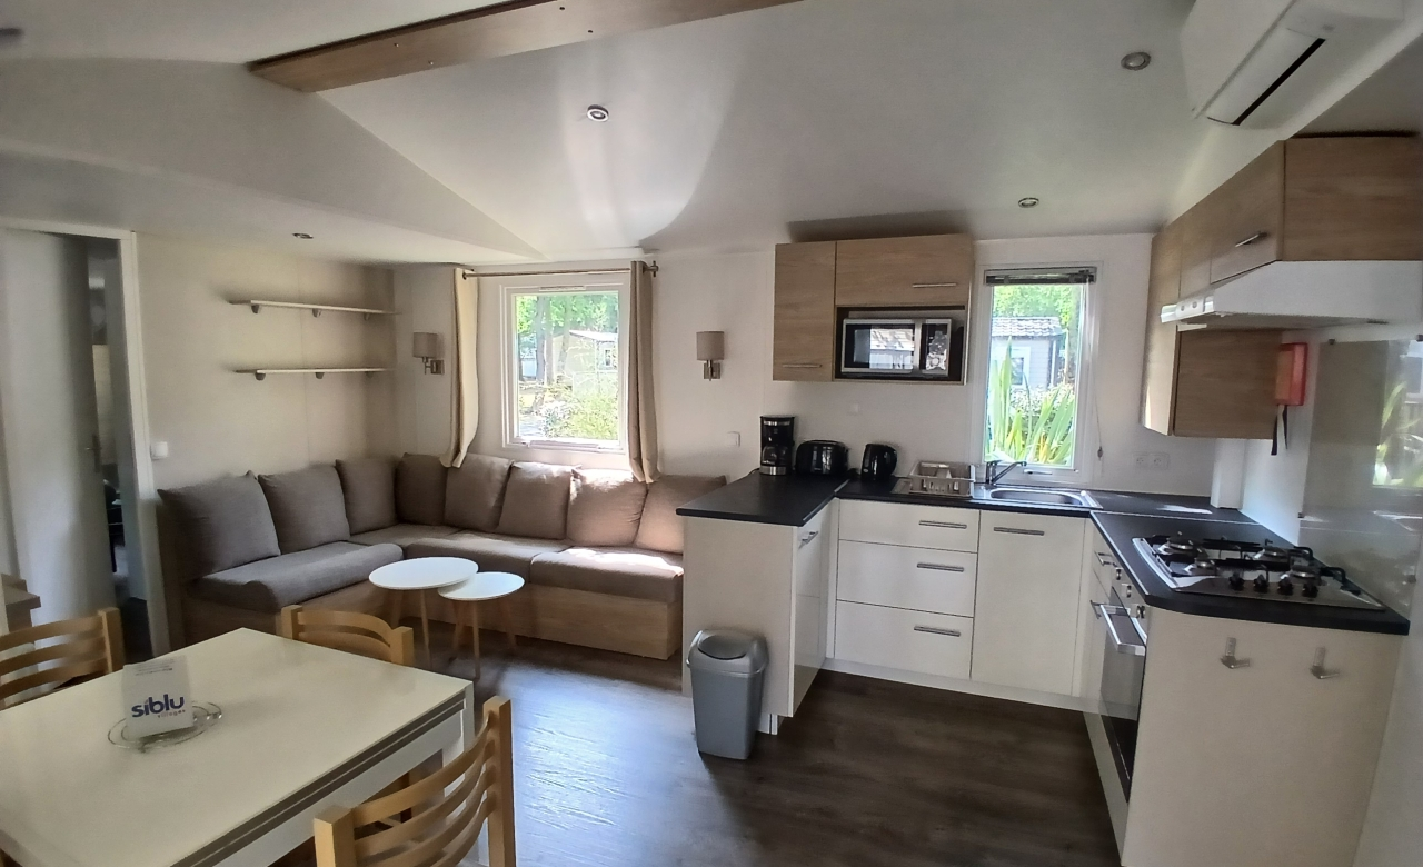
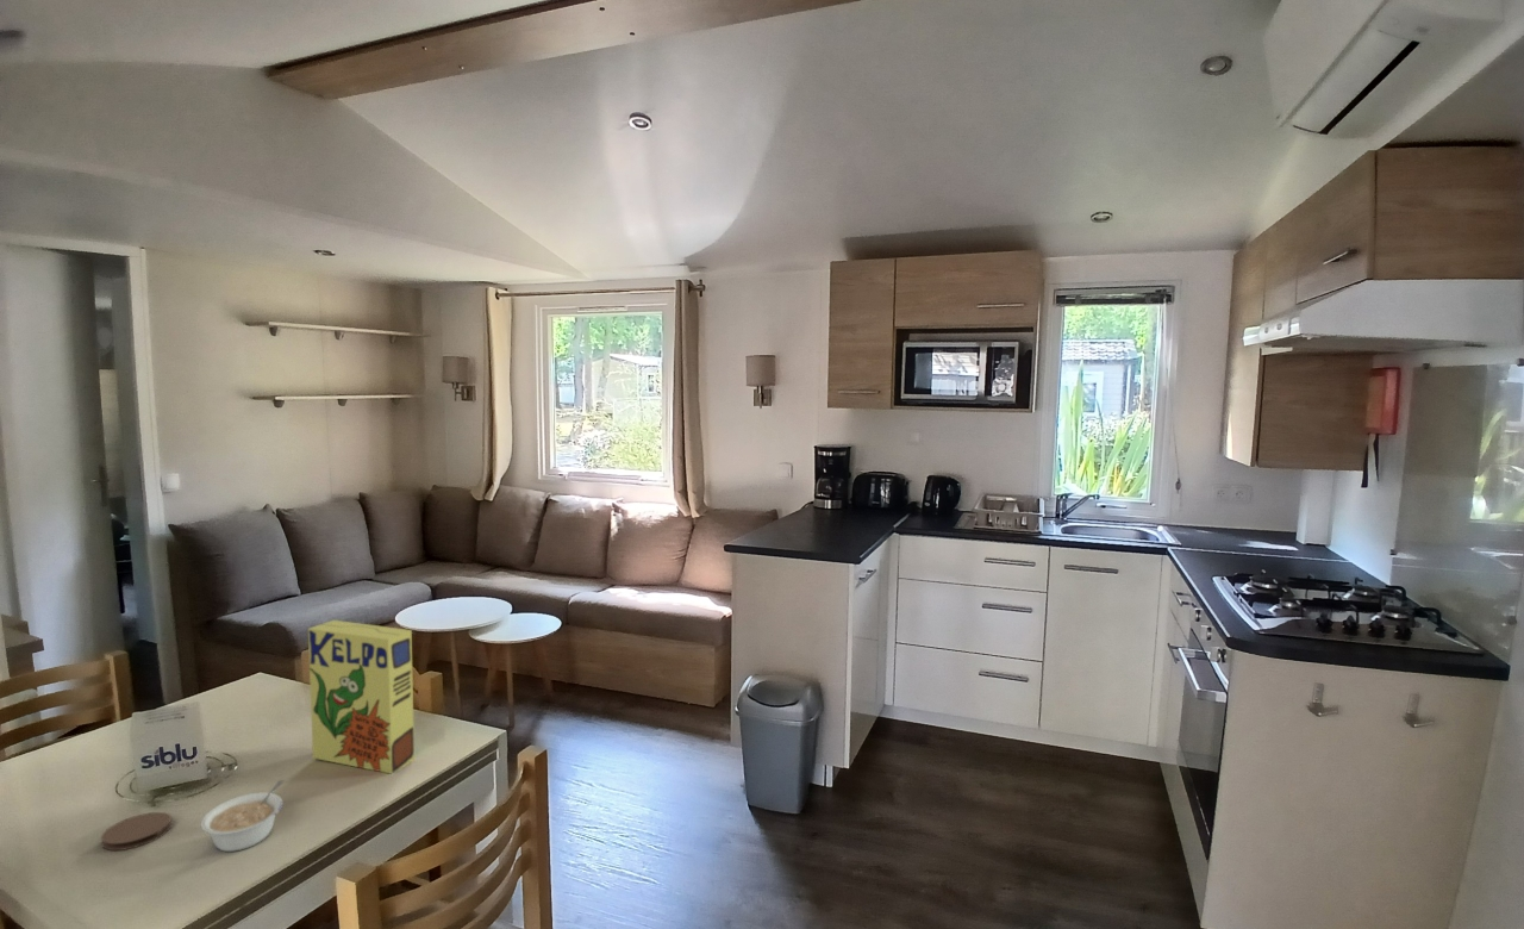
+ cereal box [307,619,416,775]
+ legume [200,779,285,853]
+ coaster [100,811,173,852]
